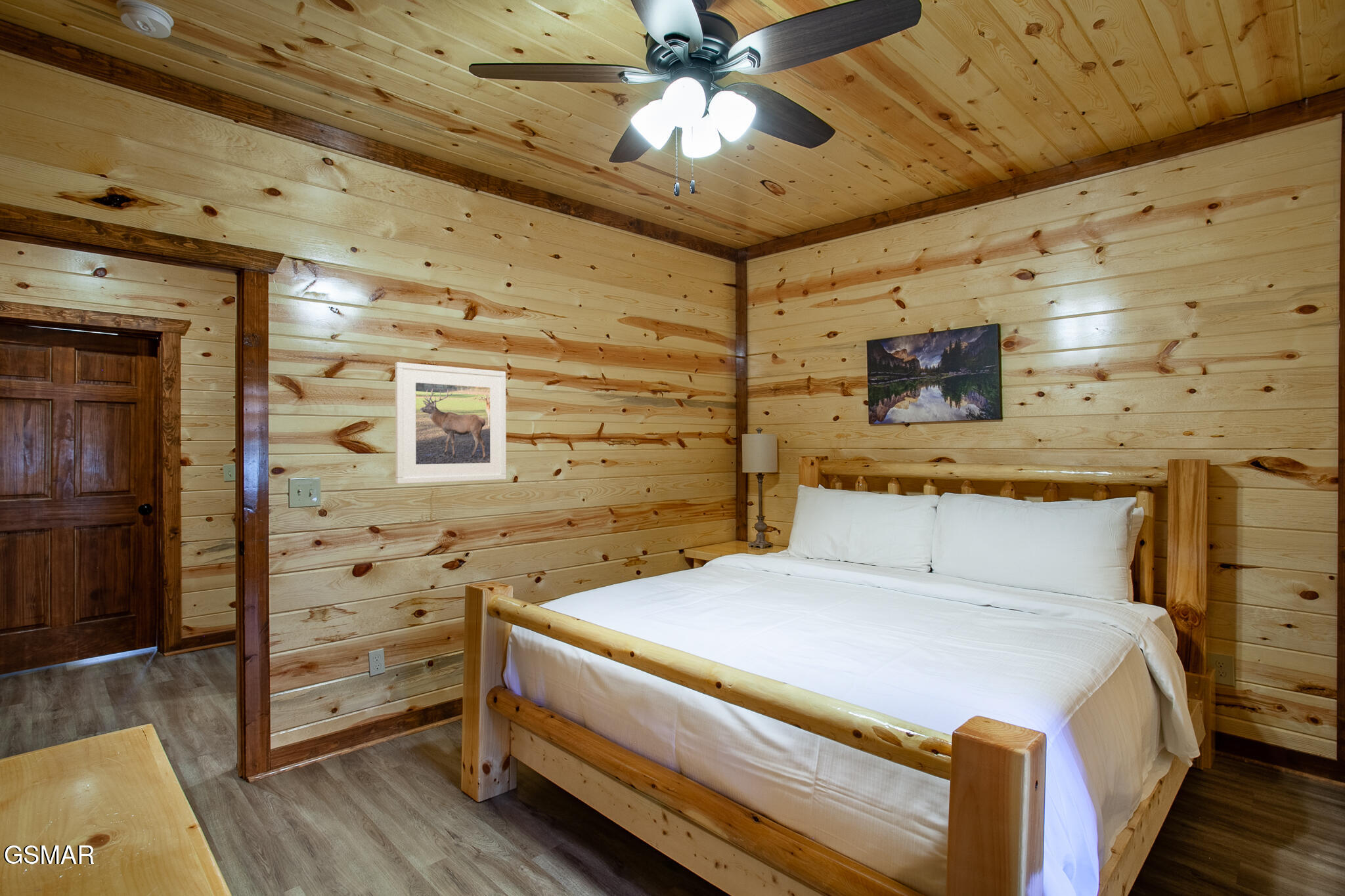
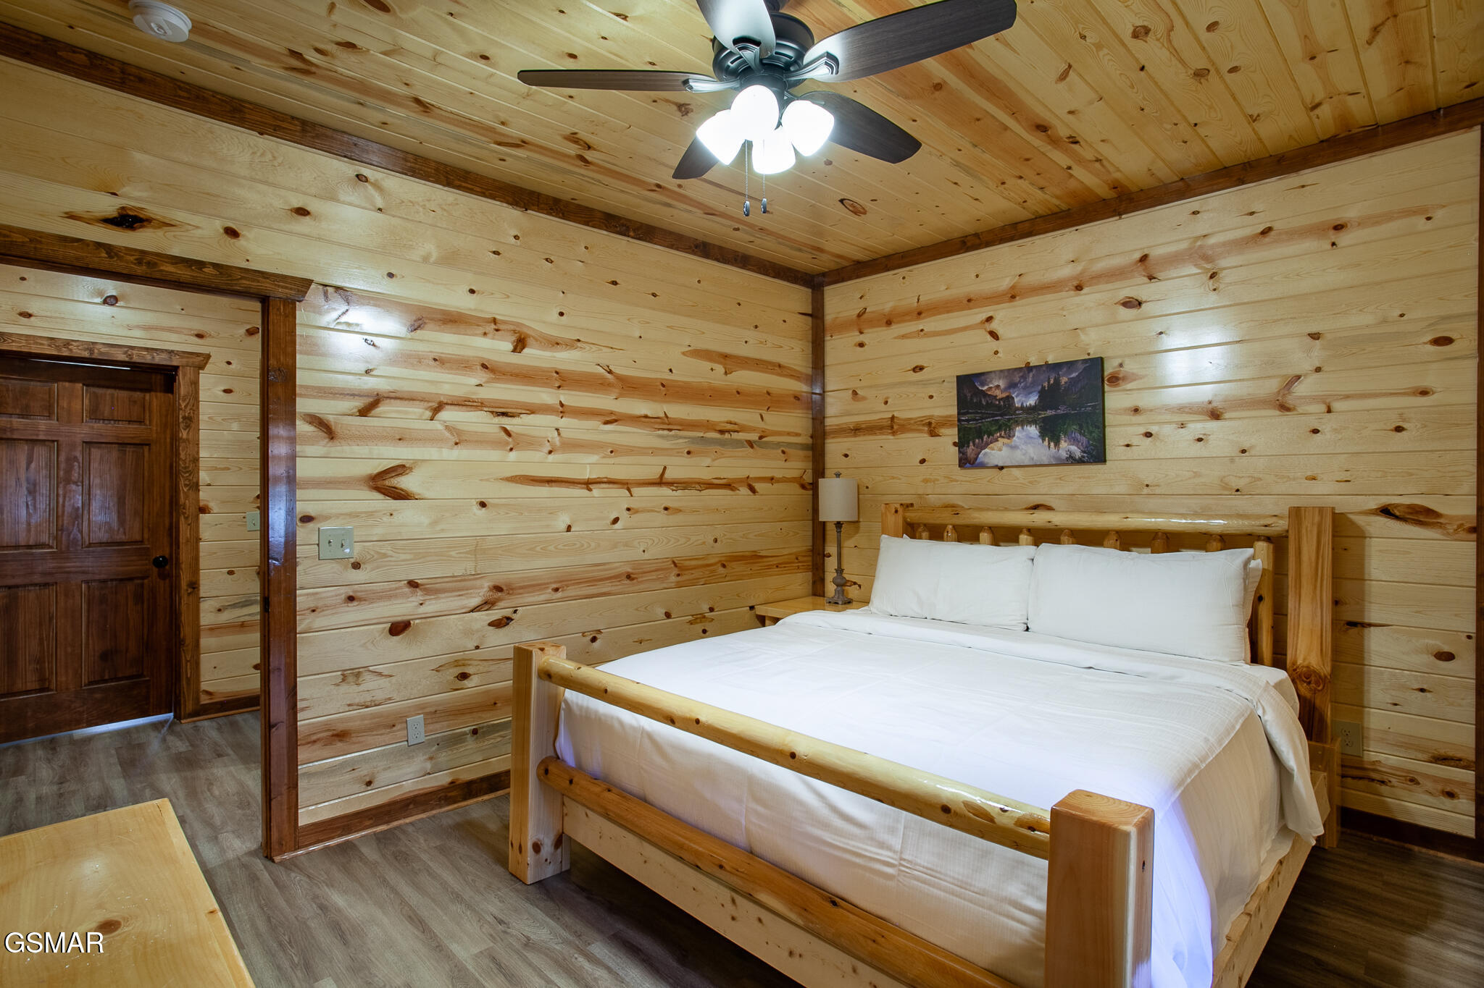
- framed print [395,362,507,484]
